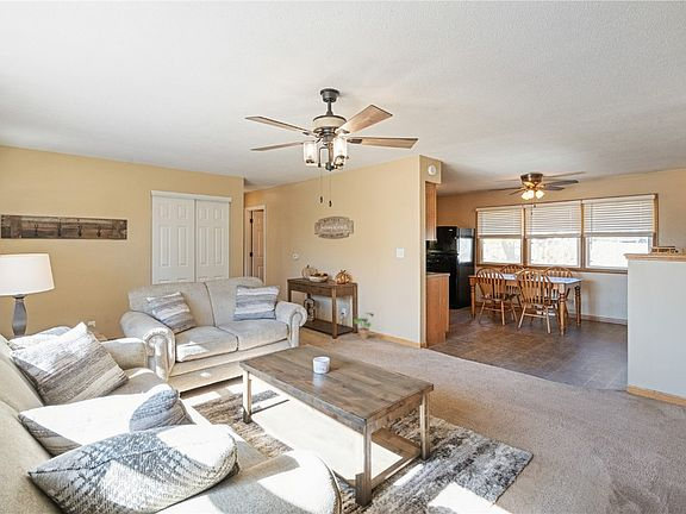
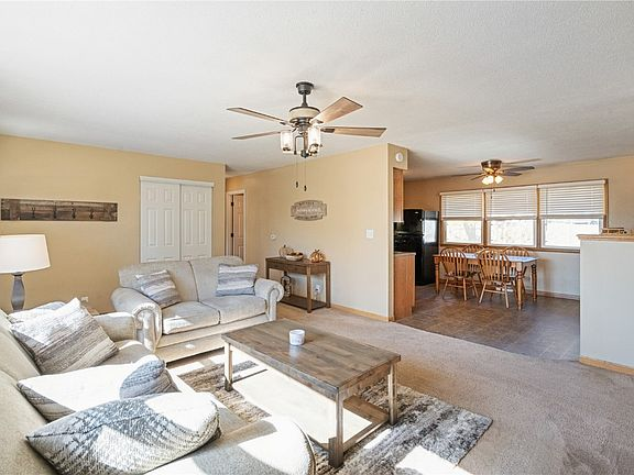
- potted plant [351,312,375,340]
